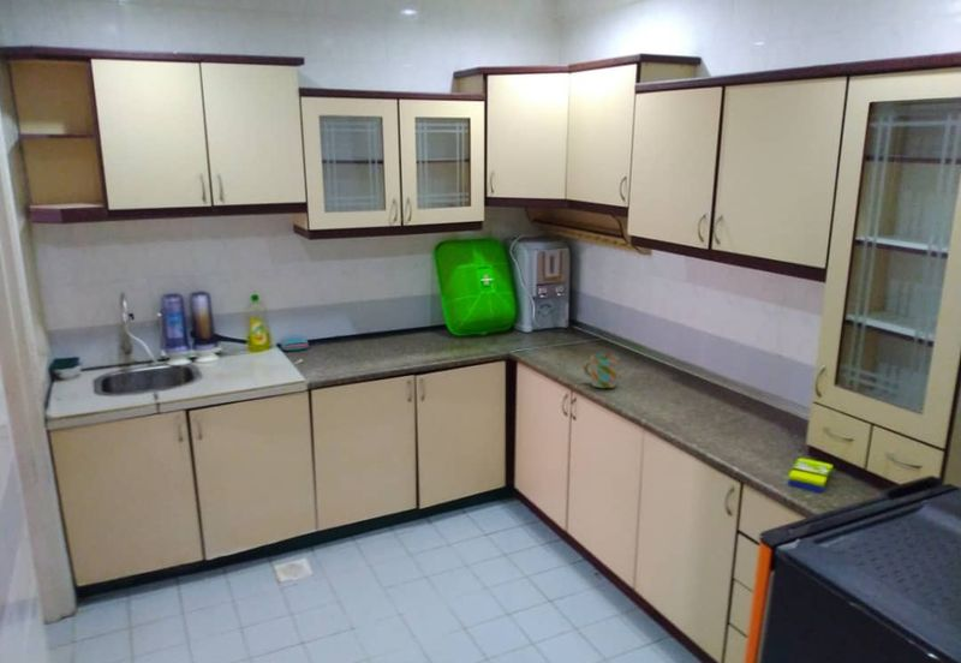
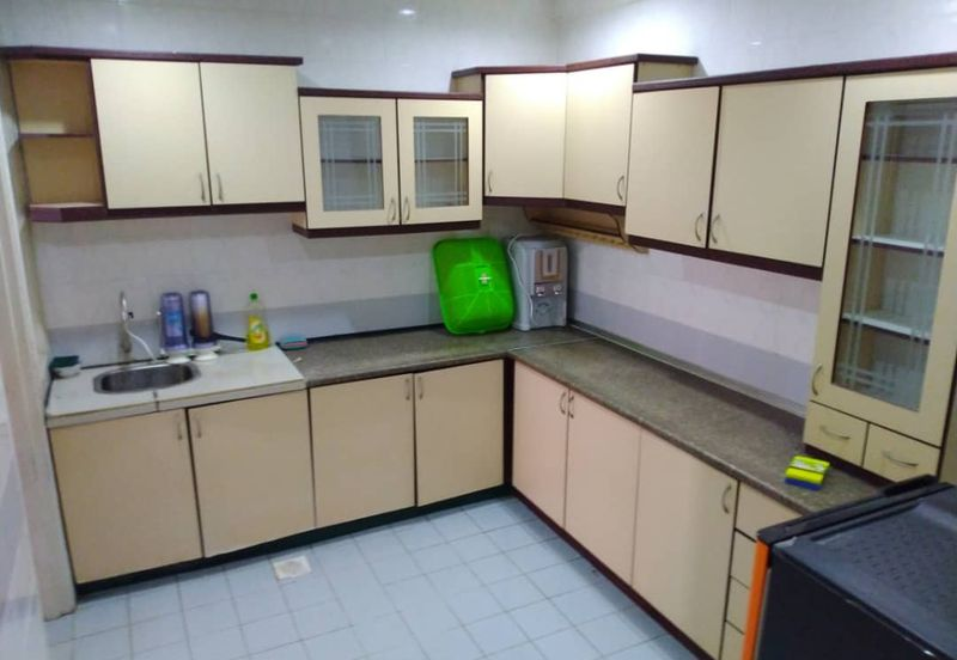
- mug [581,353,621,389]
